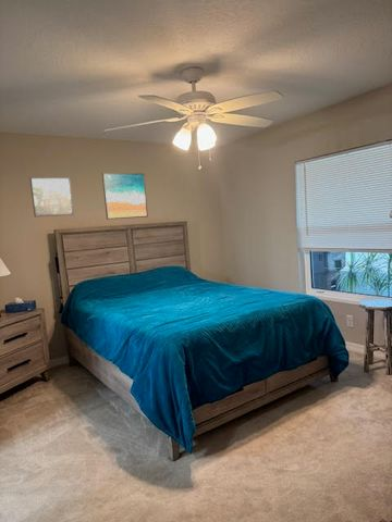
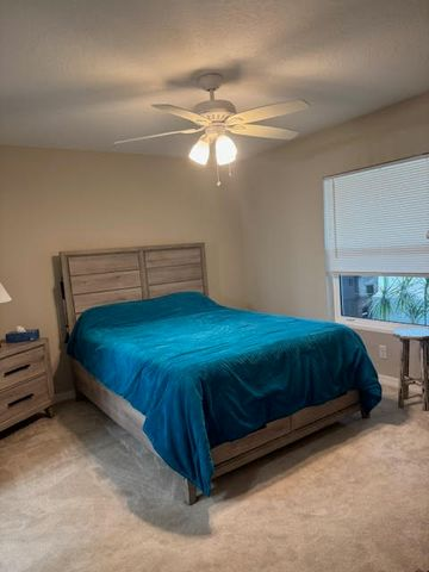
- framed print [101,172,149,221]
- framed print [28,176,75,217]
